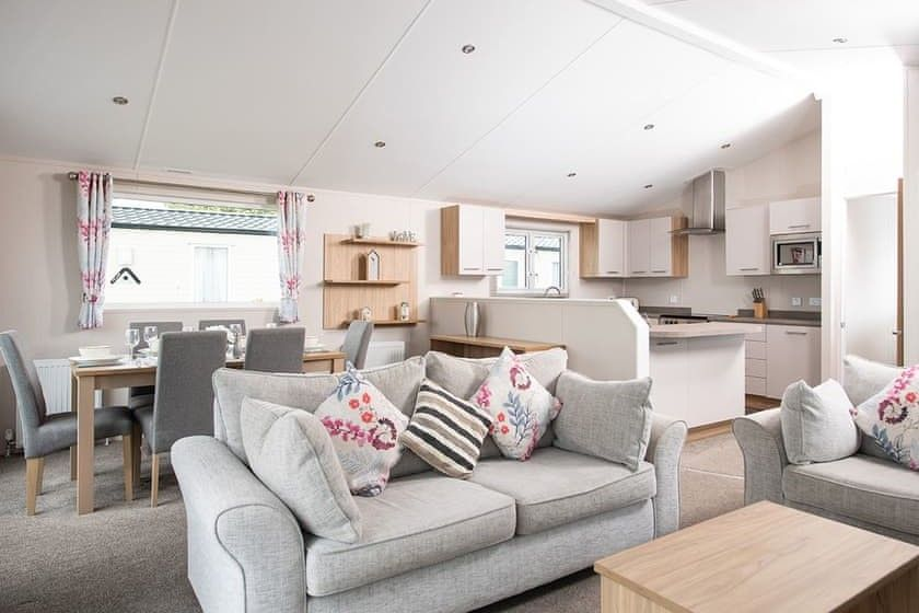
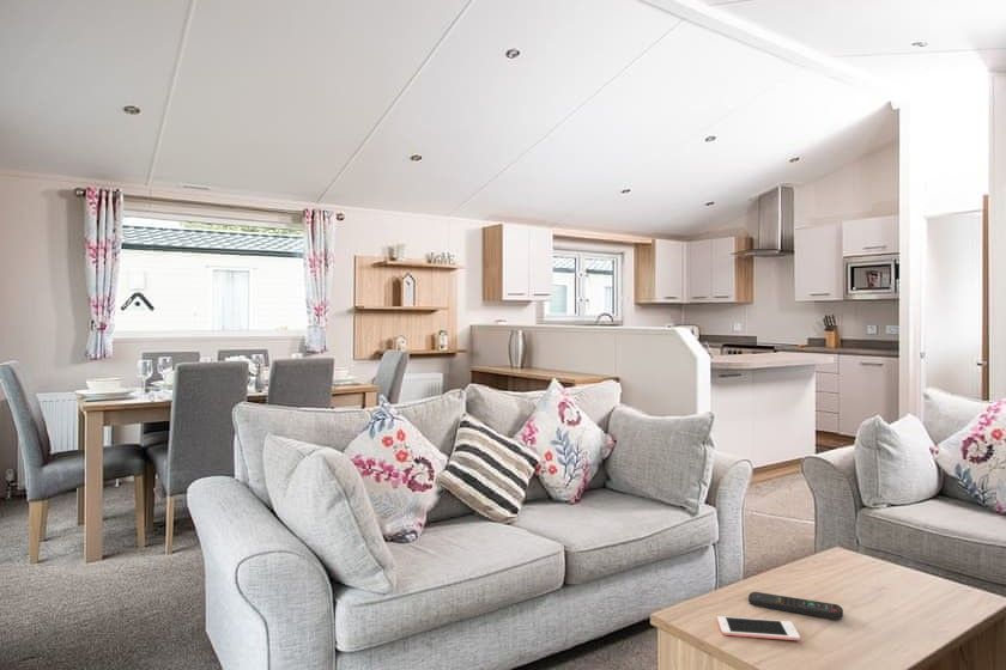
+ remote control [747,591,844,621]
+ cell phone [716,615,801,641]
